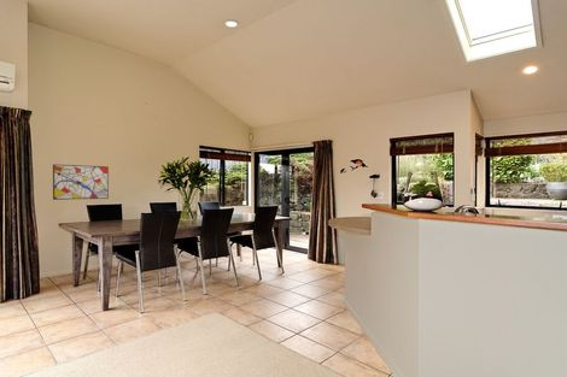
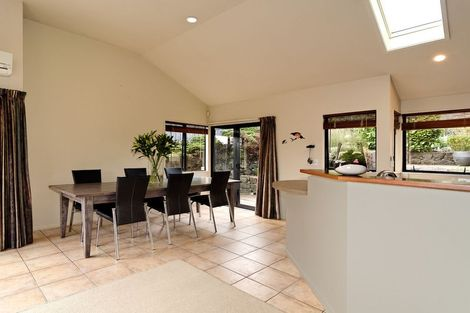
- wall art [52,164,110,201]
